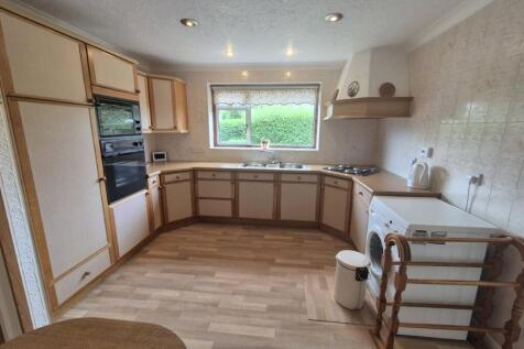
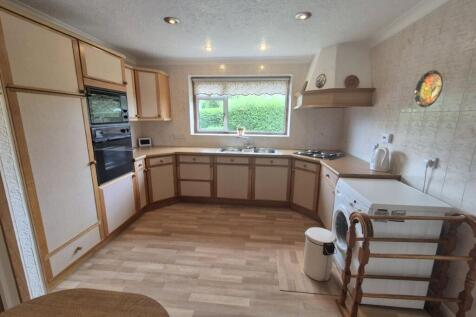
+ decorative plate [414,69,444,108]
